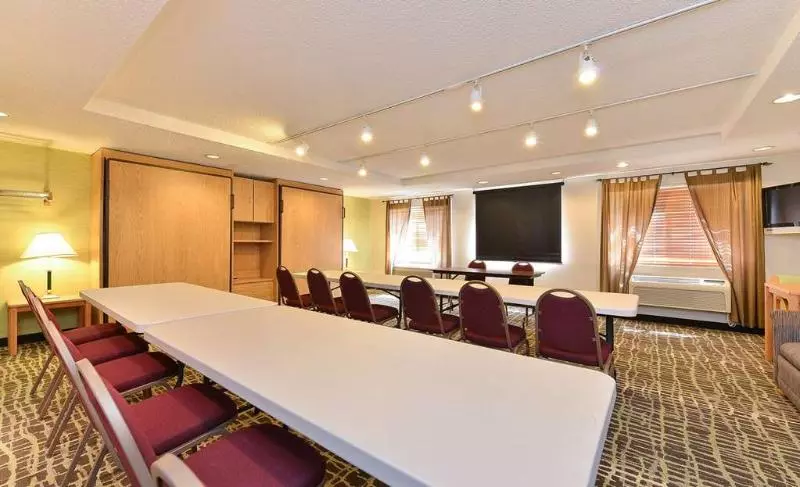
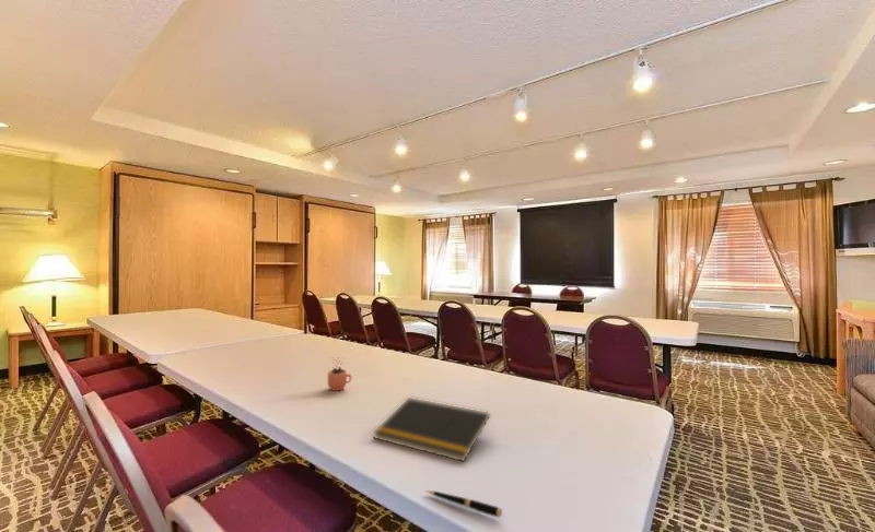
+ pen [424,489,503,519]
+ cocoa [327,356,353,392]
+ notepad [372,397,490,462]
